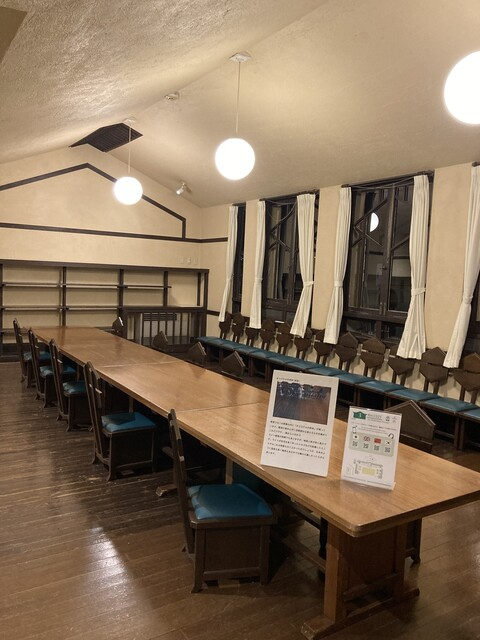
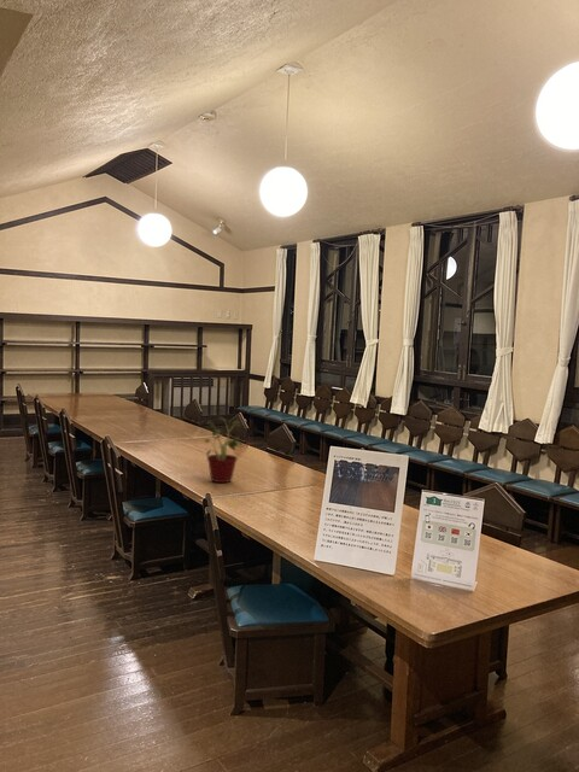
+ potted plant [204,415,244,484]
